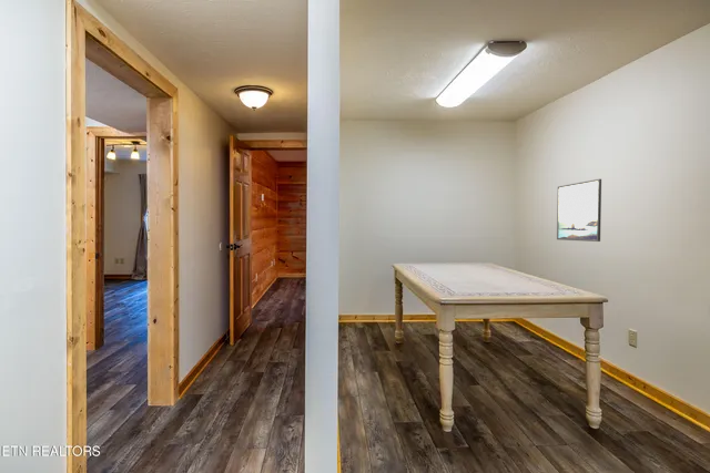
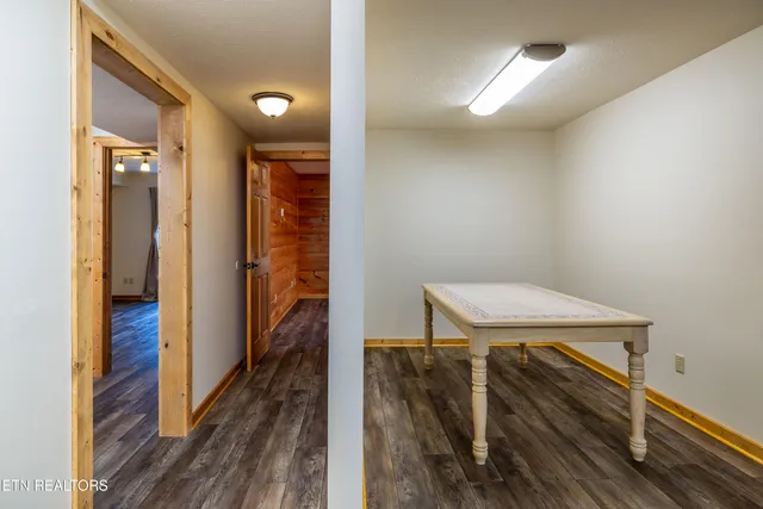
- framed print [556,178,602,243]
